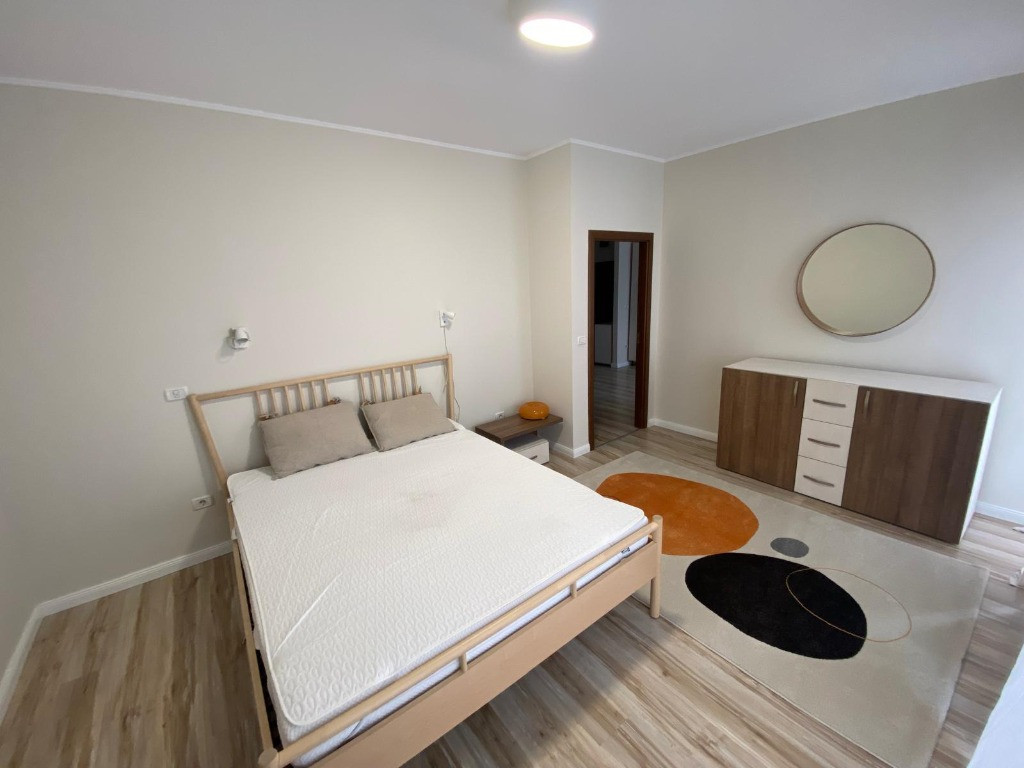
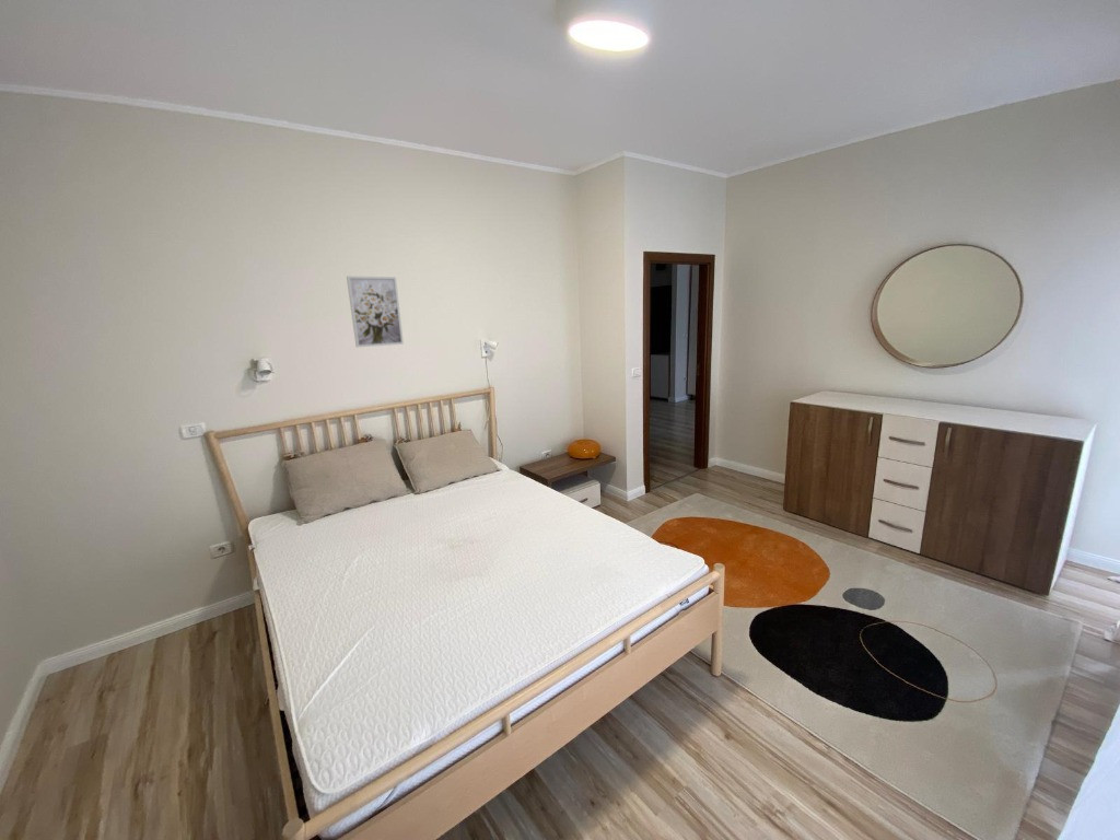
+ wall art [346,275,405,348]
